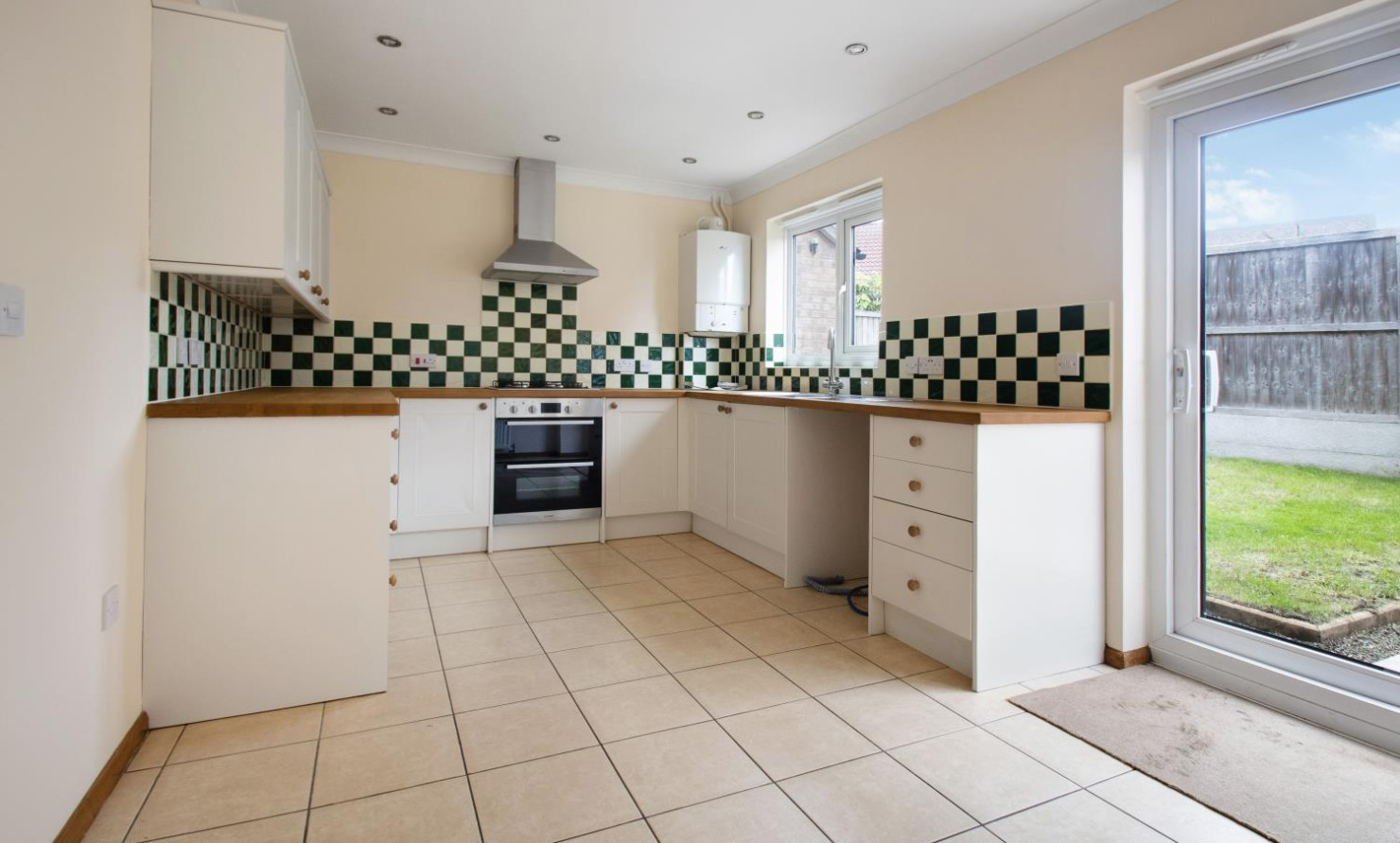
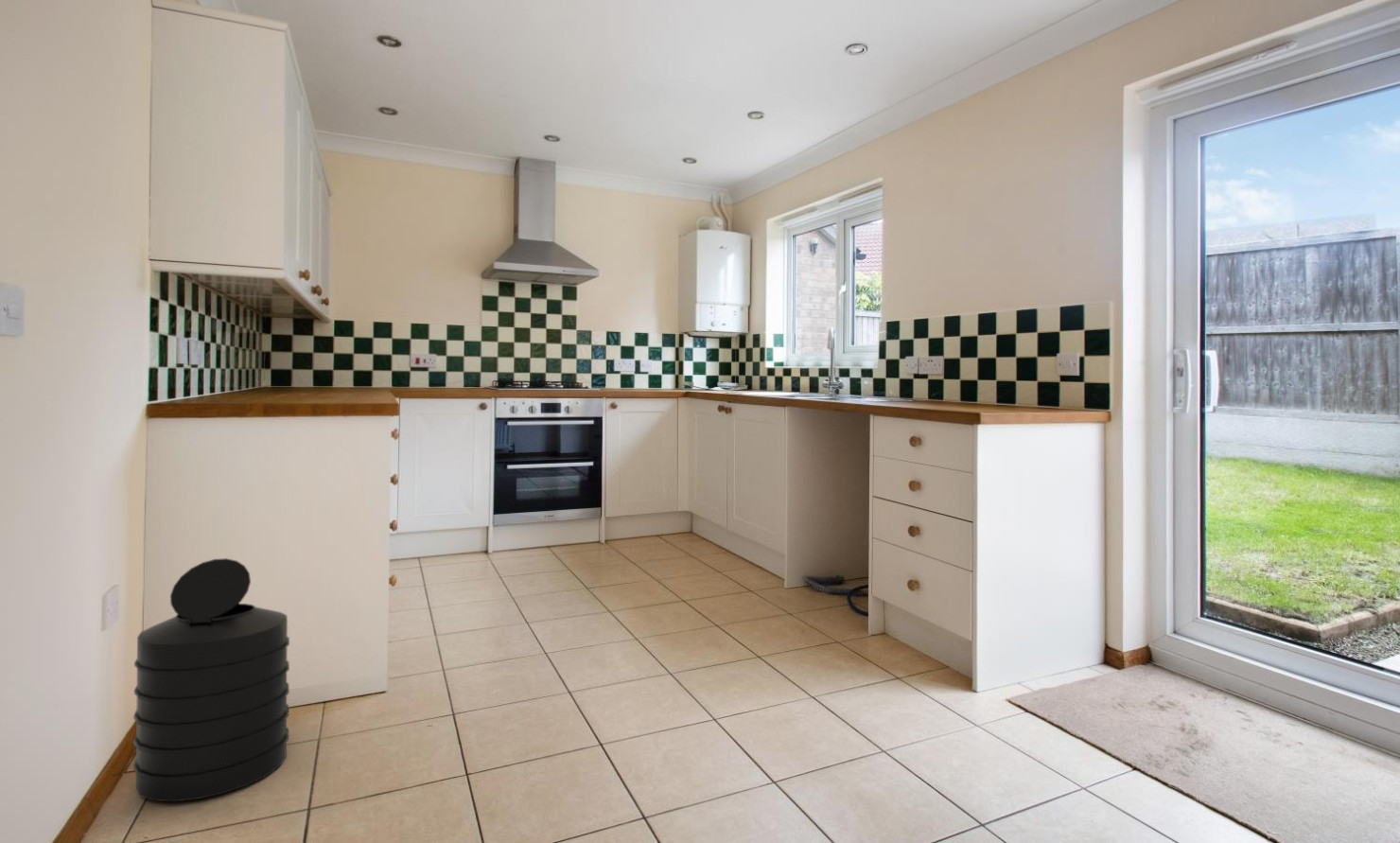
+ trash can [132,557,290,802]
